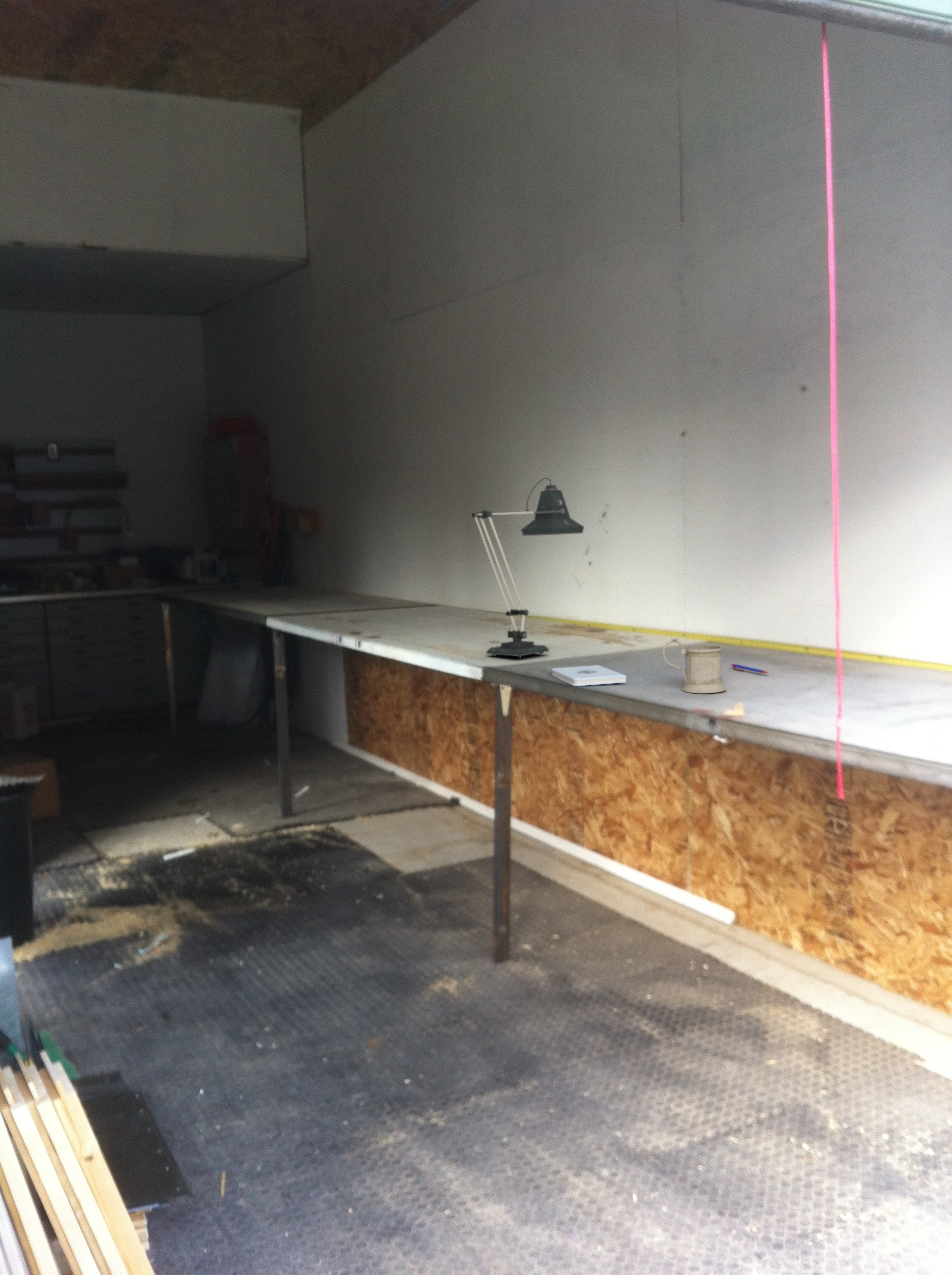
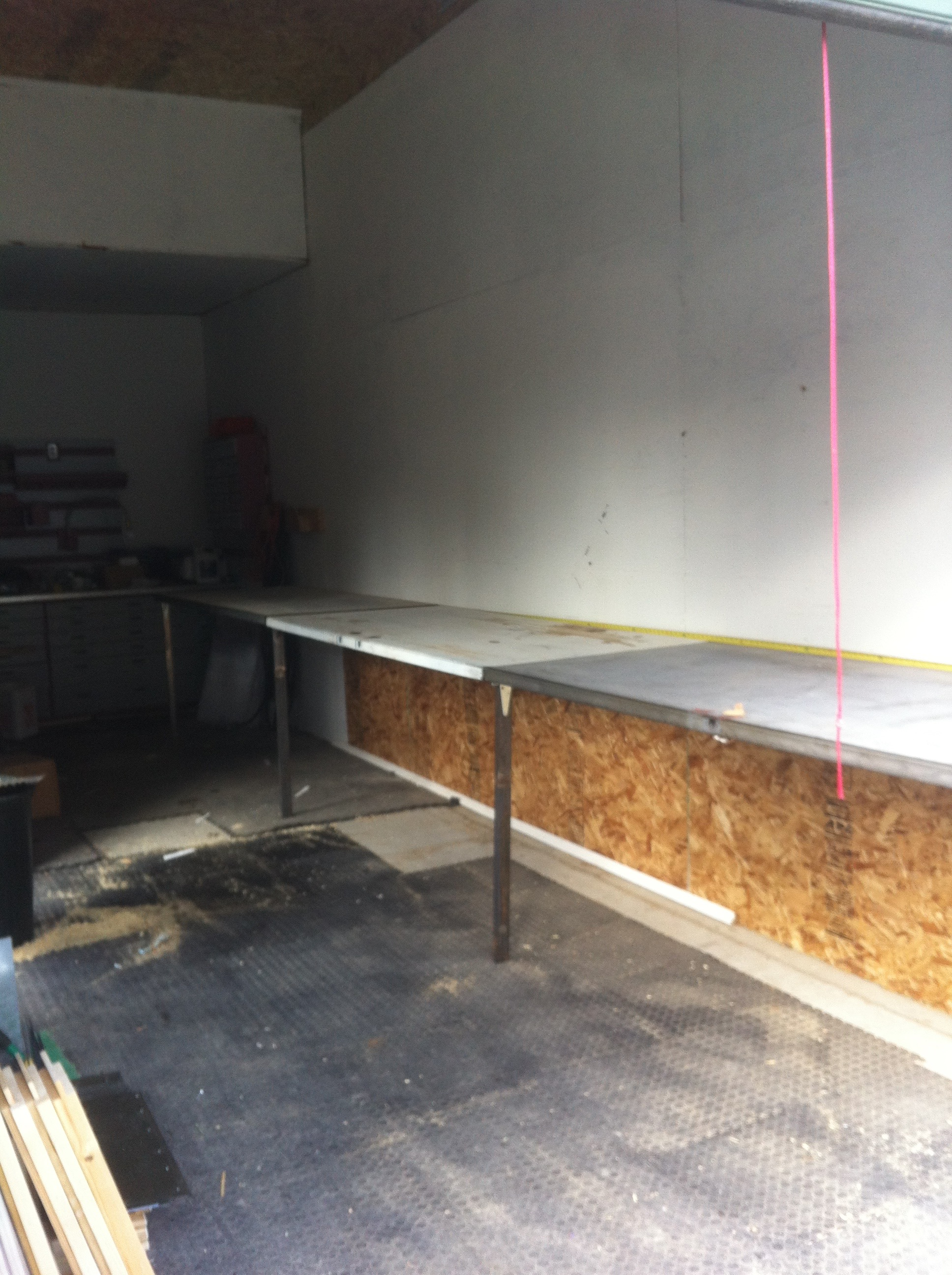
- notepad [551,665,626,686]
- pen [730,663,770,674]
- mug [662,638,727,694]
- desk lamp [471,477,585,659]
